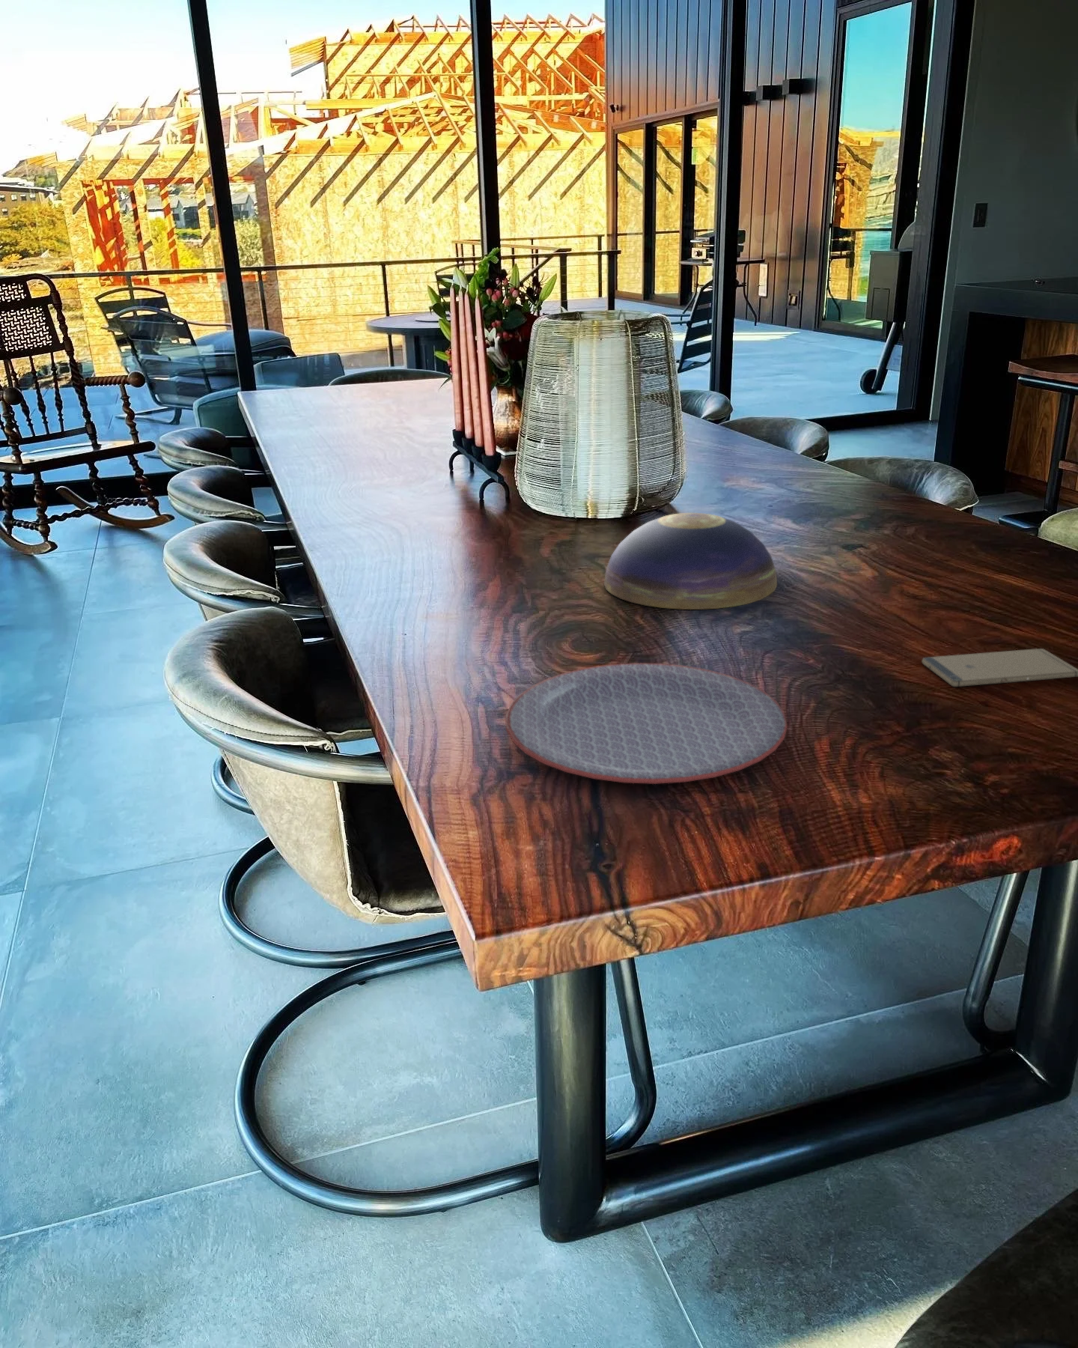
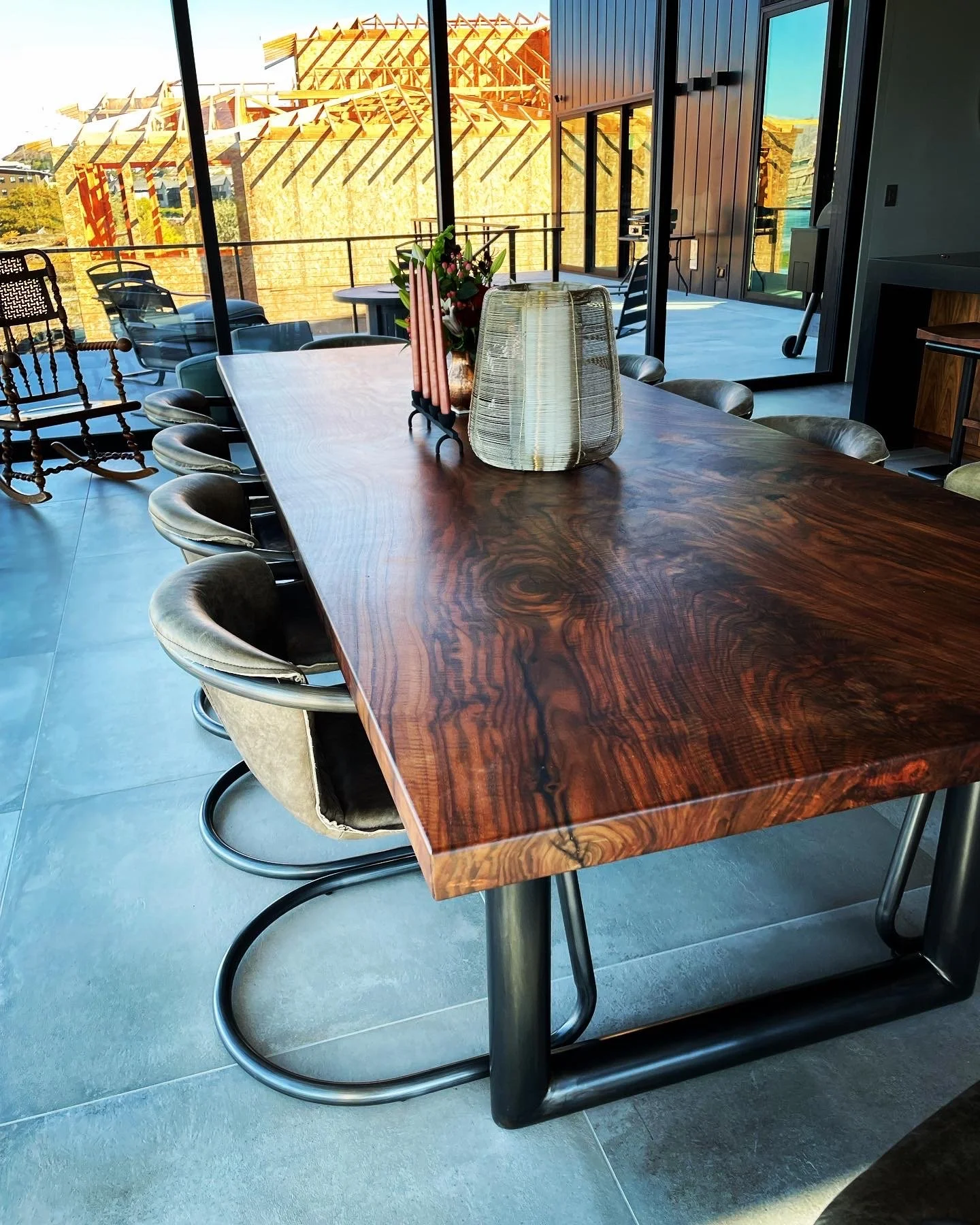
- smartphone [922,648,1078,688]
- plate [505,662,789,785]
- decorative bowl [604,512,778,611]
